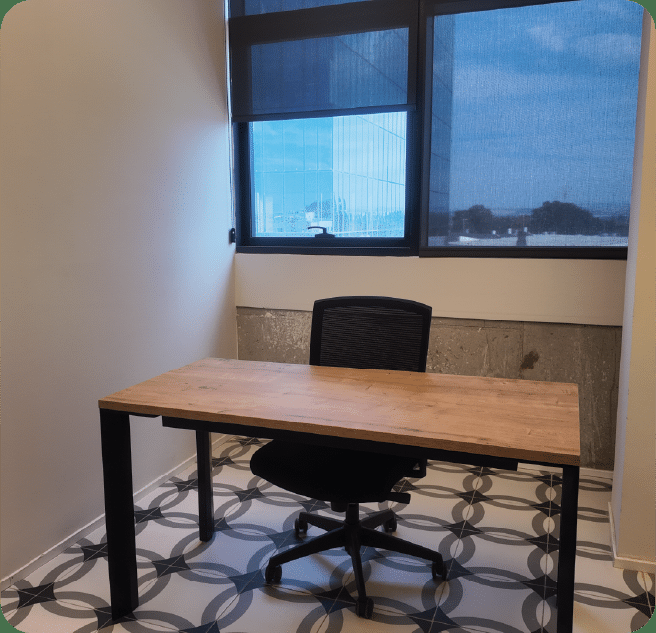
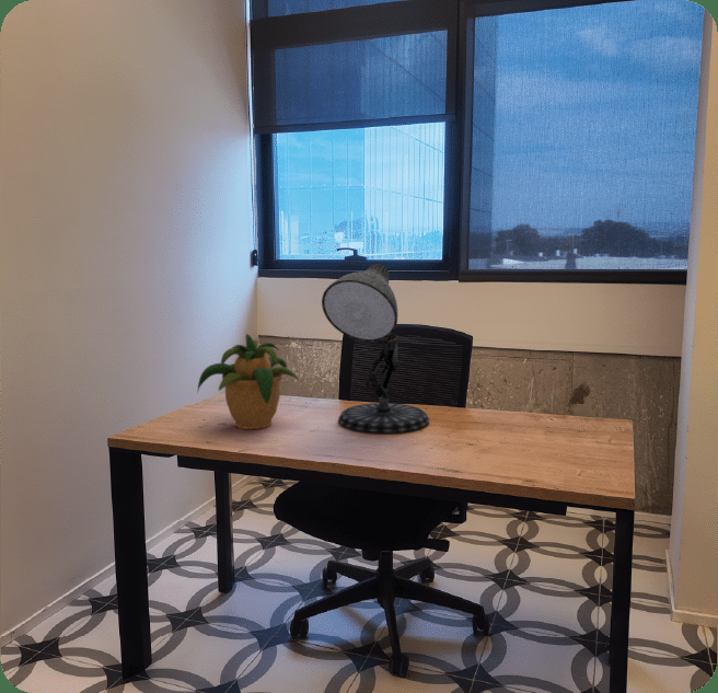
+ potted plant [196,333,303,430]
+ desk lamp [321,263,430,435]
